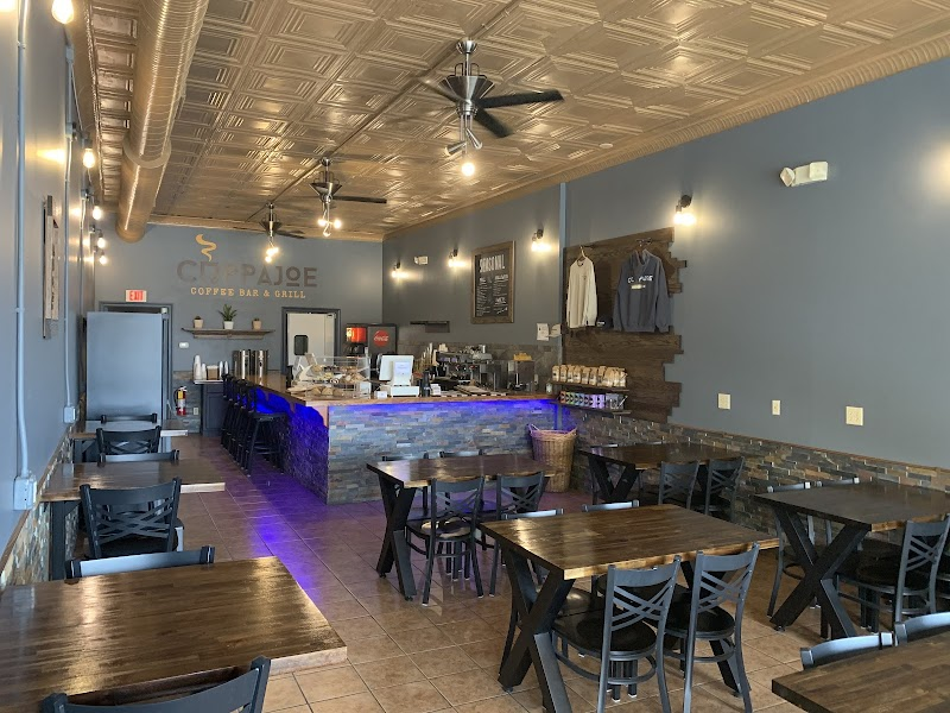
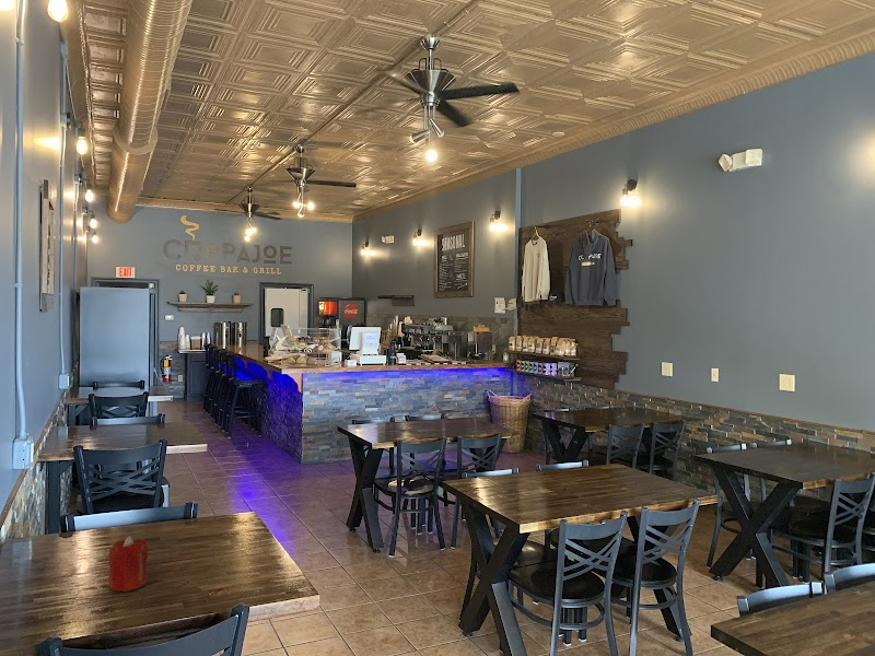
+ candle [107,535,150,593]
